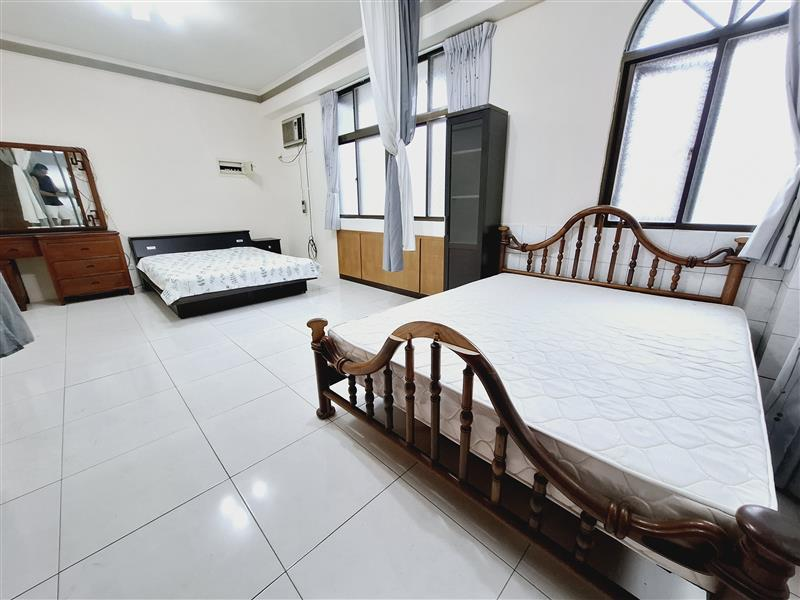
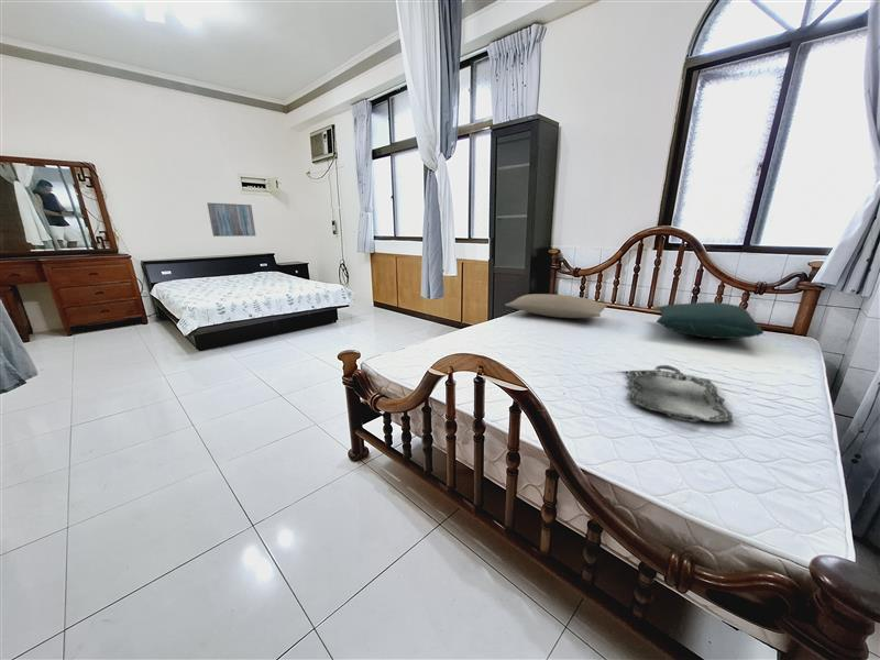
+ serving tray [625,364,734,424]
+ pillow [504,293,608,319]
+ pillow [656,301,765,340]
+ wall art [207,201,256,238]
